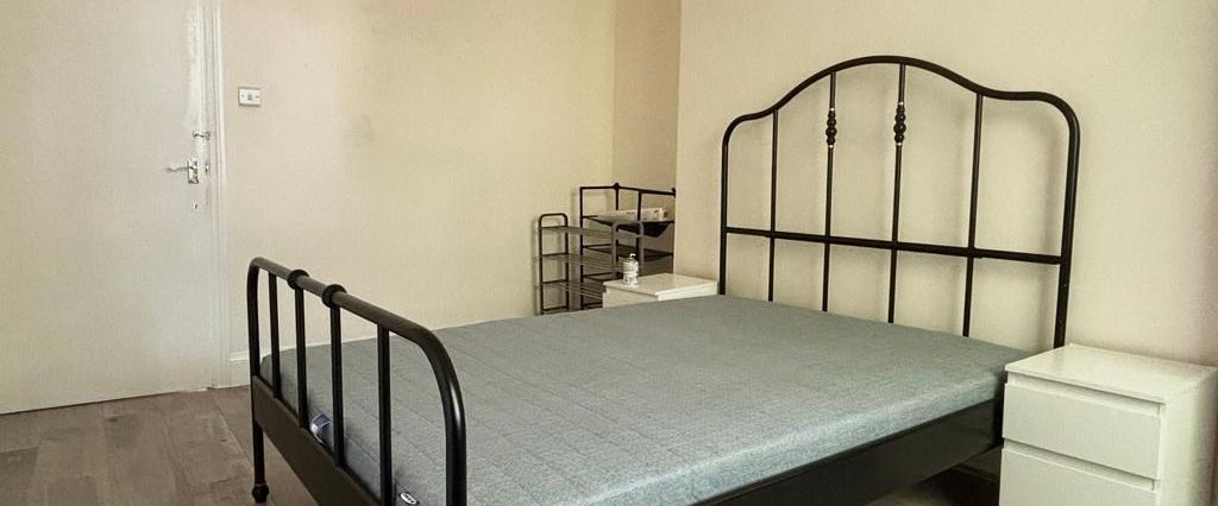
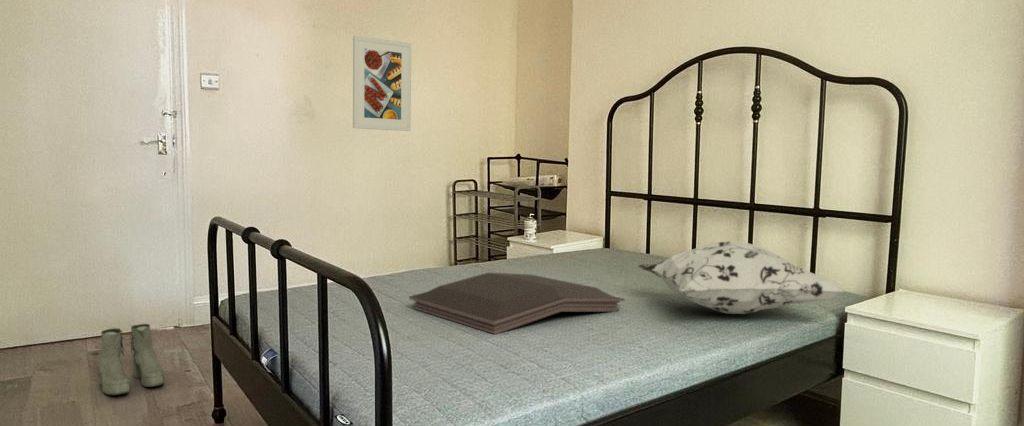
+ decorative pillow [637,241,846,315]
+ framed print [352,35,412,132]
+ serving tray [408,272,626,335]
+ boots [97,323,165,396]
